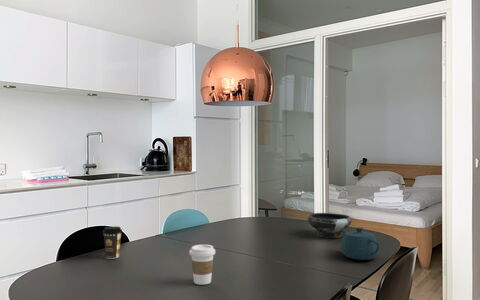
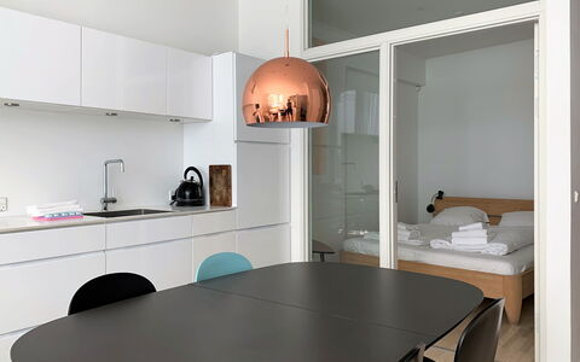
- bowl [307,212,353,239]
- teapot [340,226,381,261]
- coffee cup [102,226,123,260]
- coffee cup [188,243,216,286]
